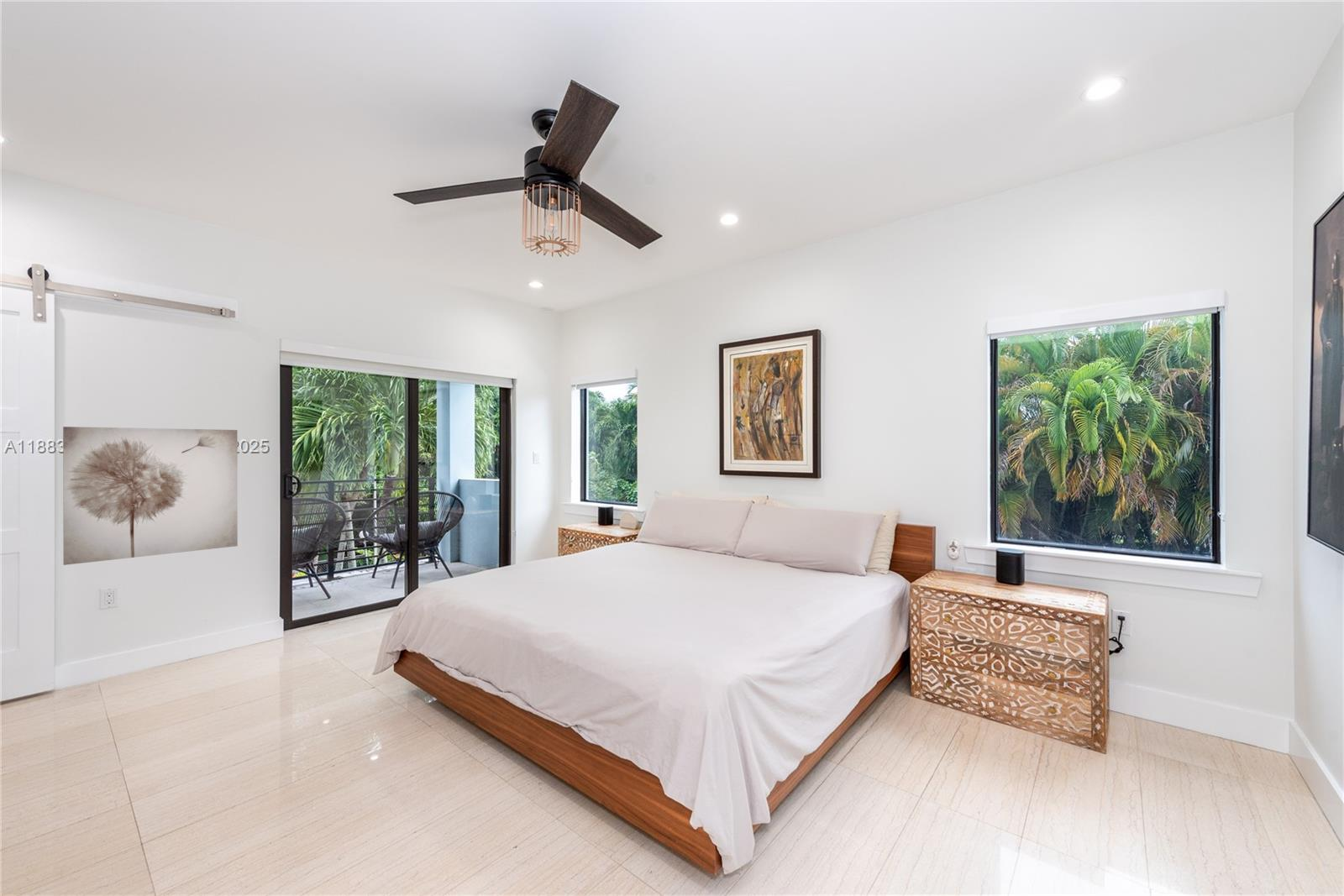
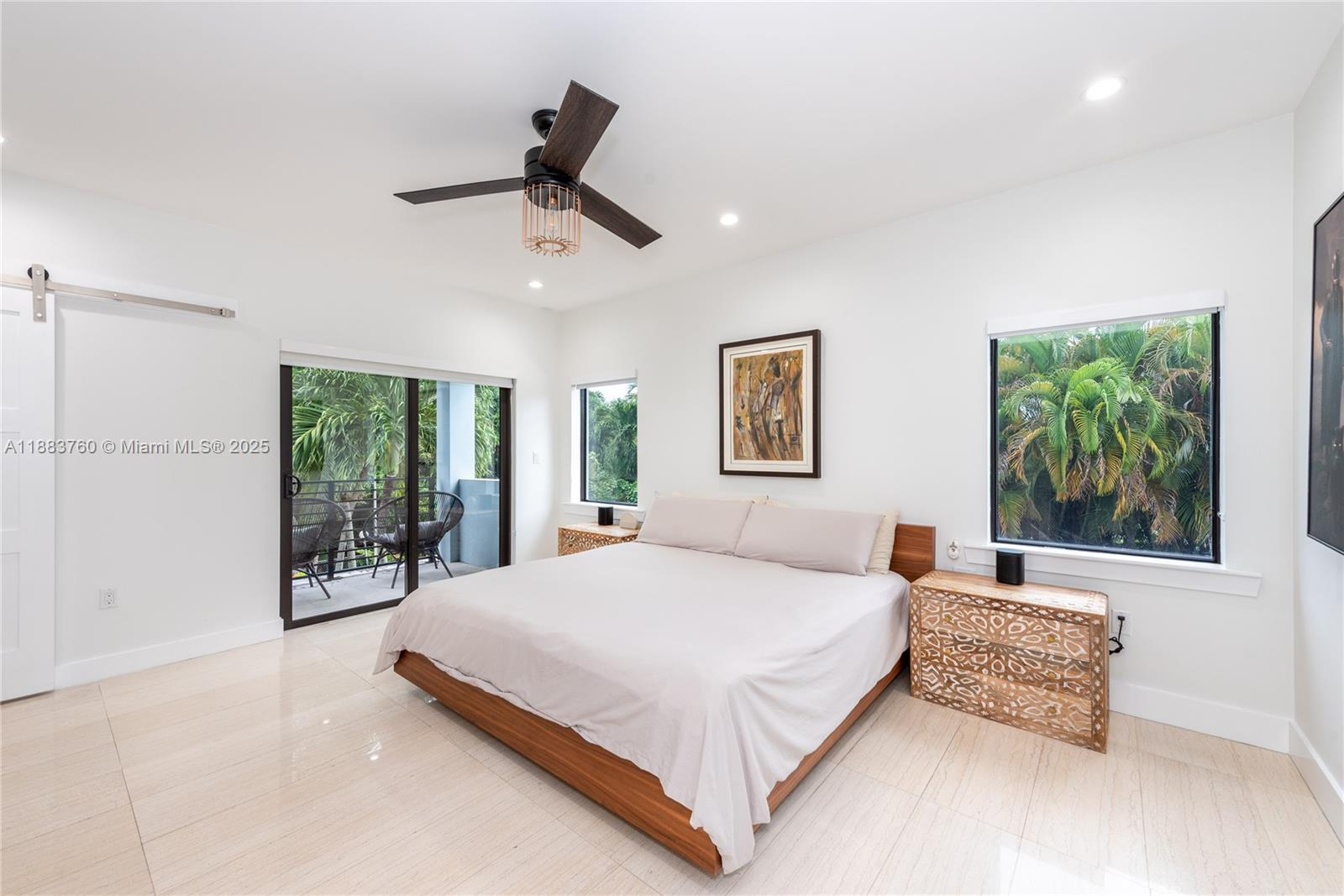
- wall art [62,426,239,566]
